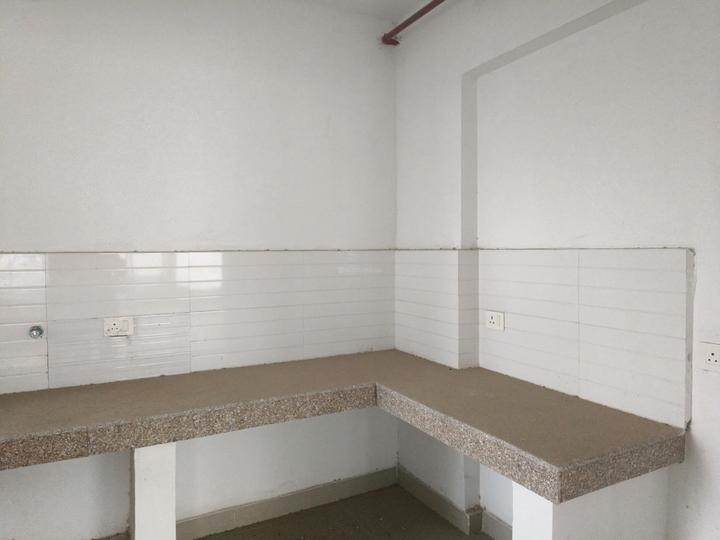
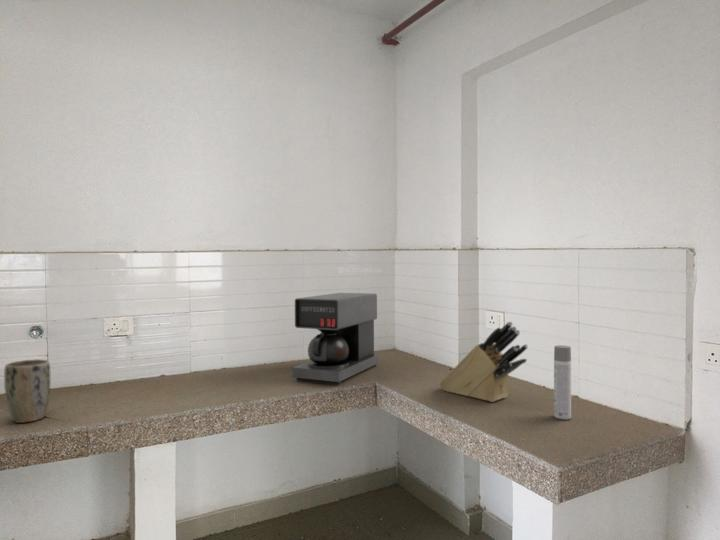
+ spray bottle [553,344,572,421]
+ coffee maker [291,292,380,385]
+ knife block [439,320,529,403]
+ plant pot [3,358,51,424]
